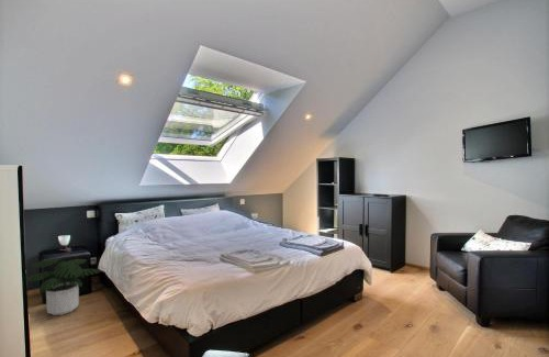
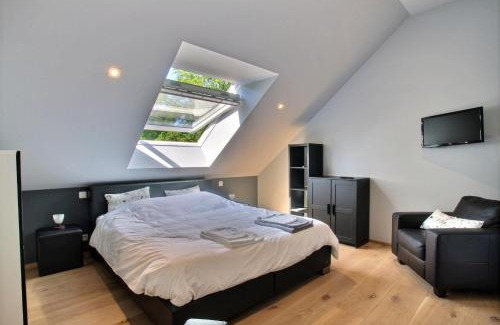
- potted plant [26,258,103,316]
